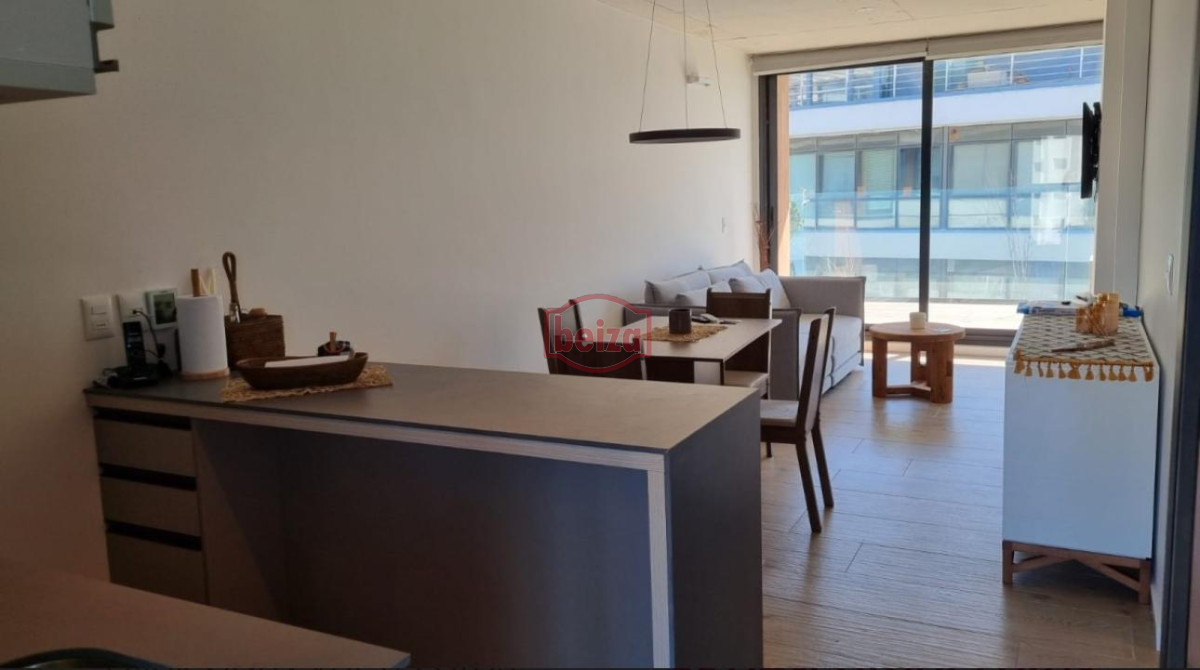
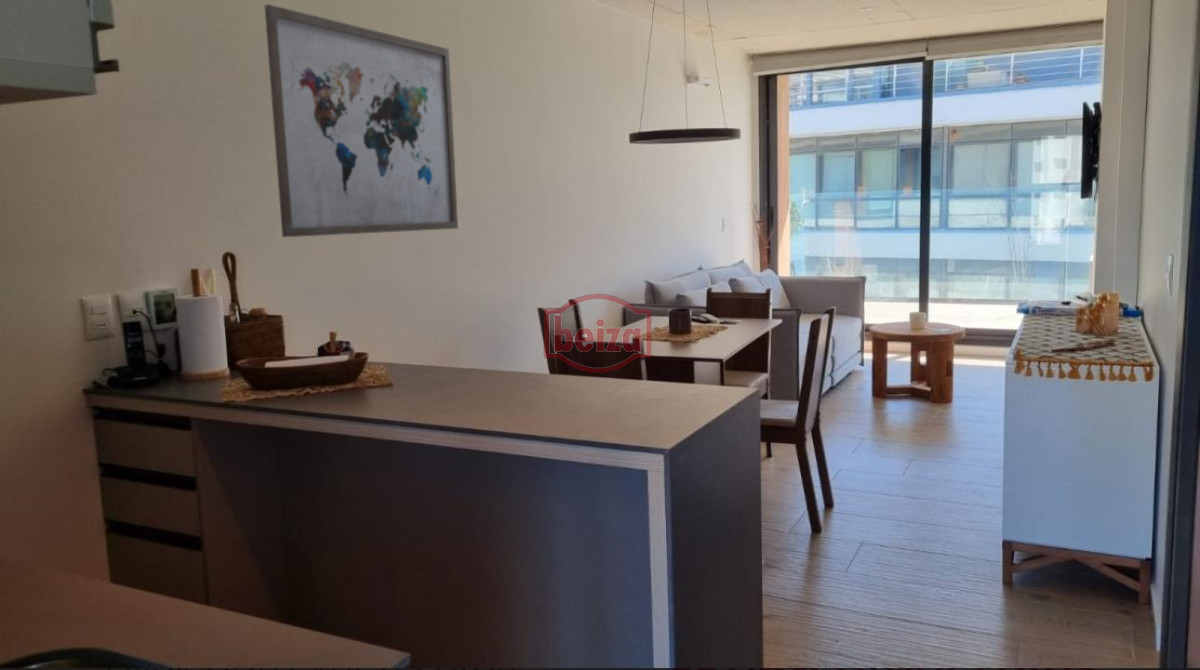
+ wall art [263,3,459,238]
